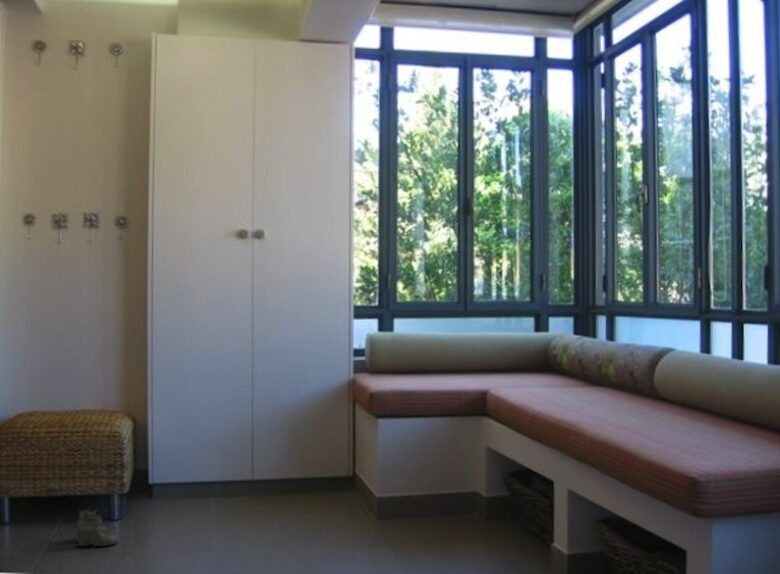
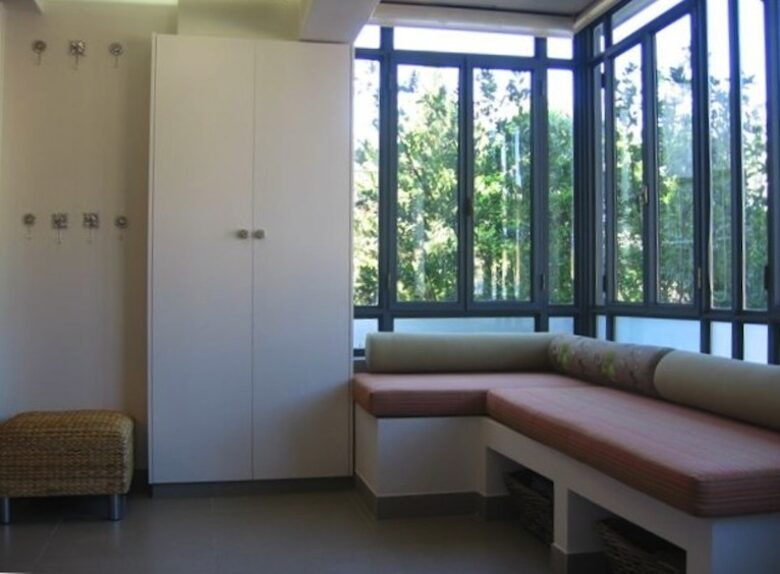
- boots [75,509,118,550]
